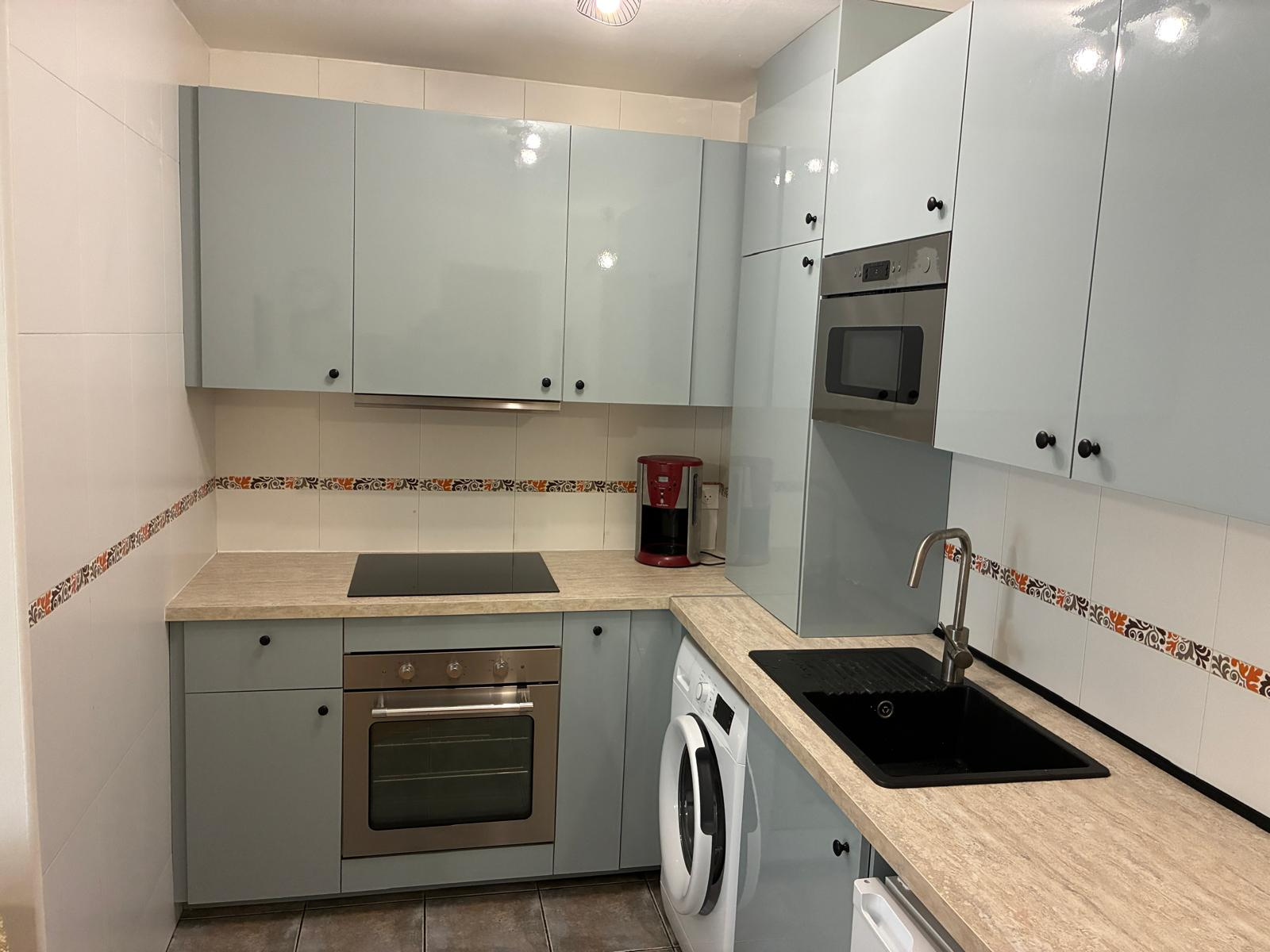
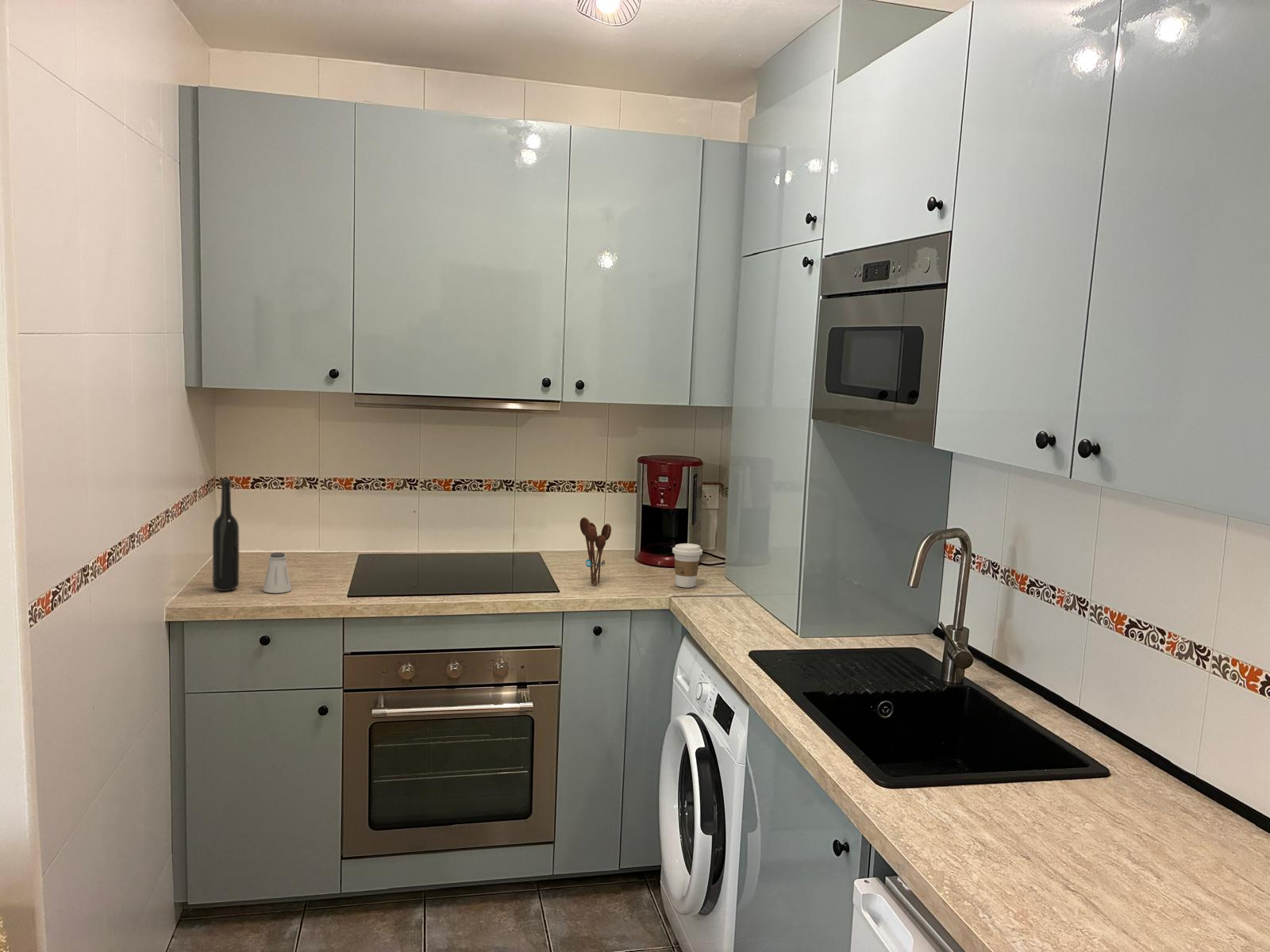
+ saltshaker [263,552,292,594]
+ utensil holder [579,516,612,585]
+ bottle [212,478,240,592]
+ coffee cup [672,543,703,589]
